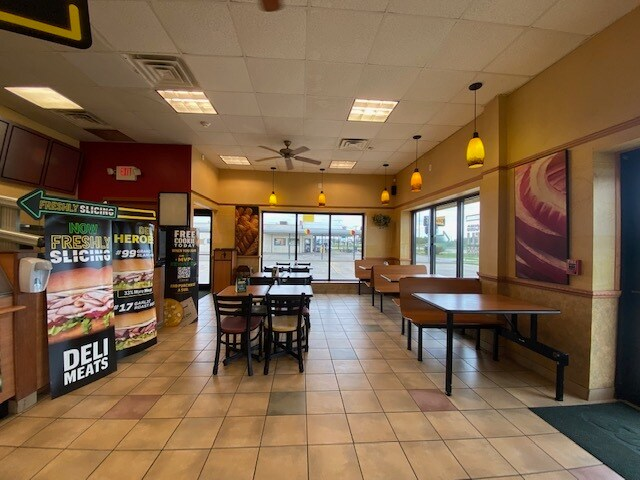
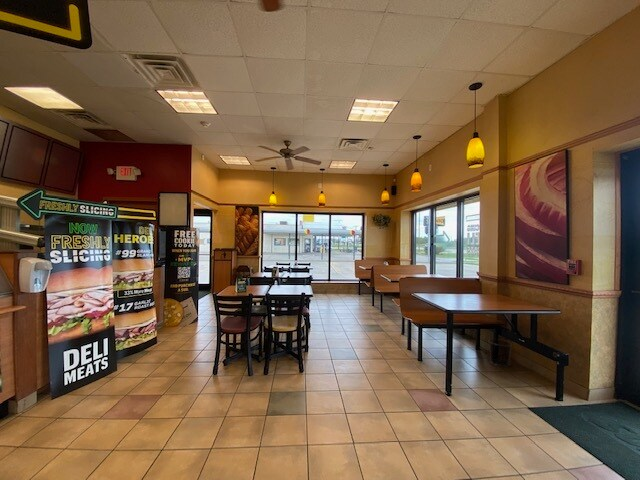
+ waste bin [488,338,513,368]
